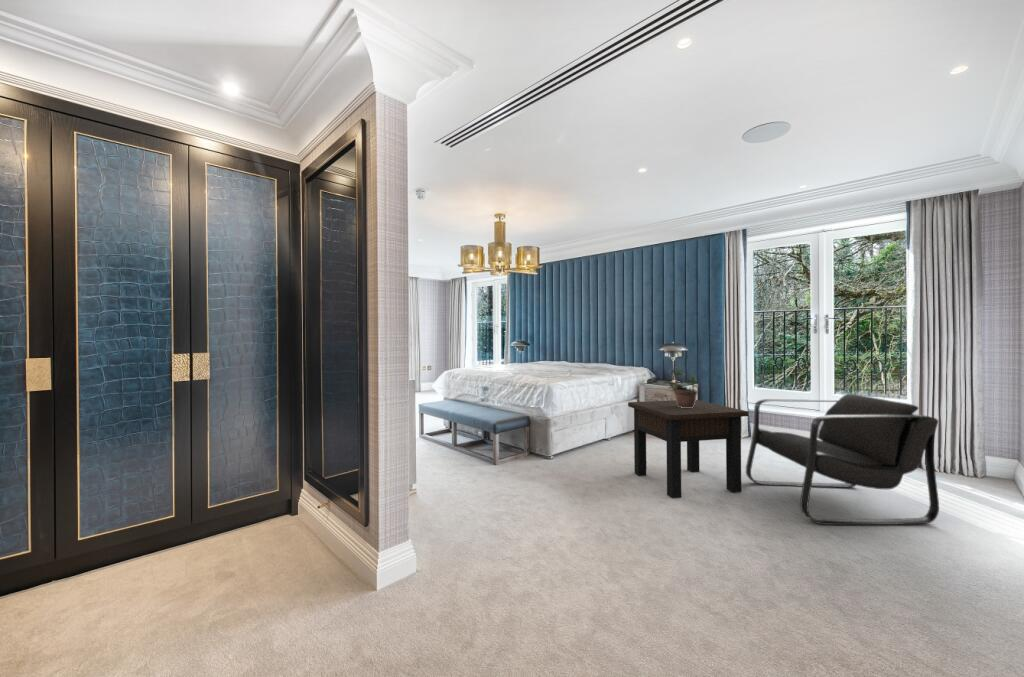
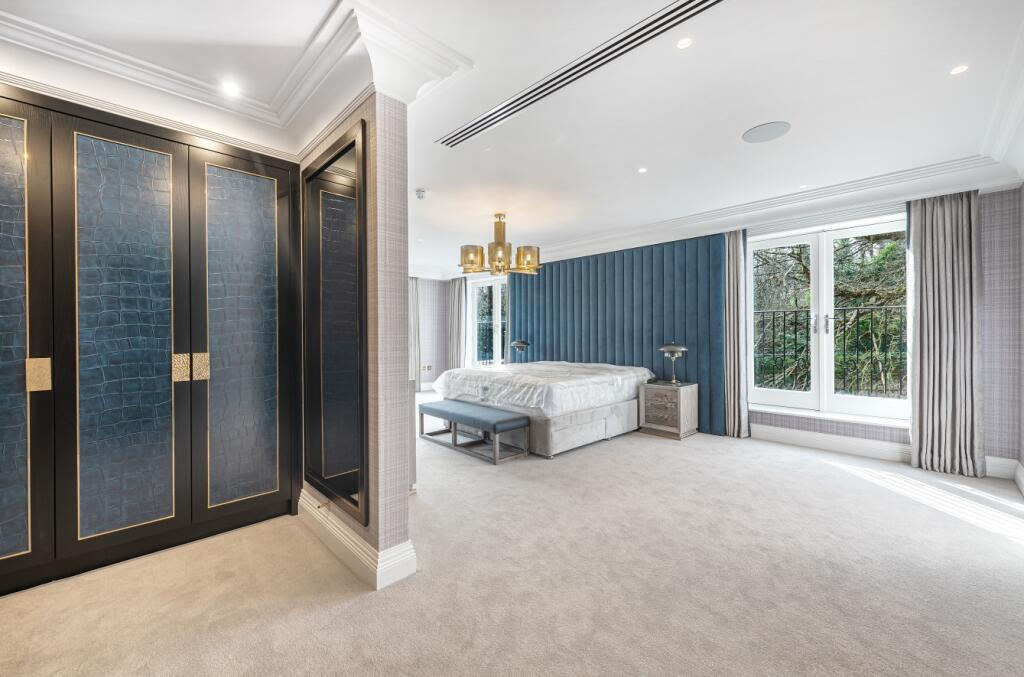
- armchair [745,393,940,526]
- side table [627,399,749,499]
- potted plant [667,366,700,408]
